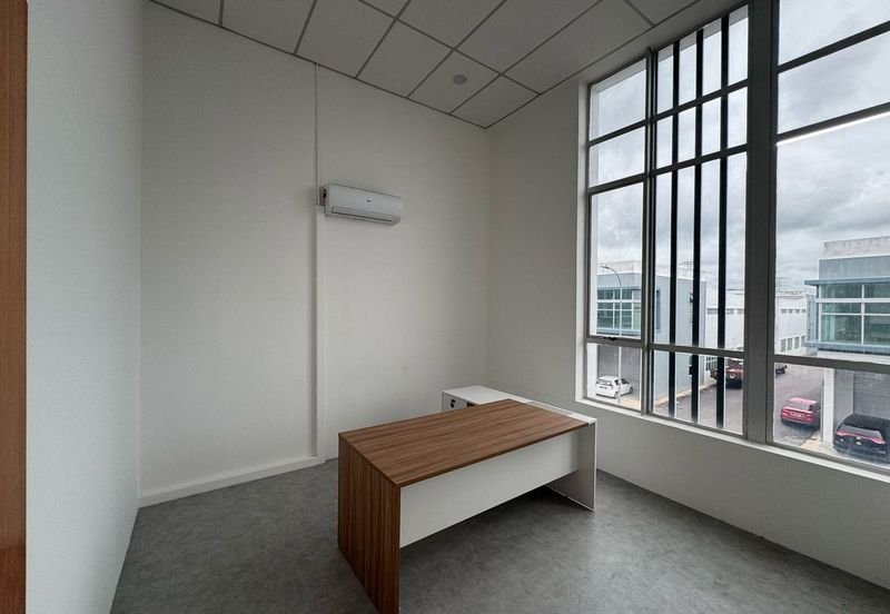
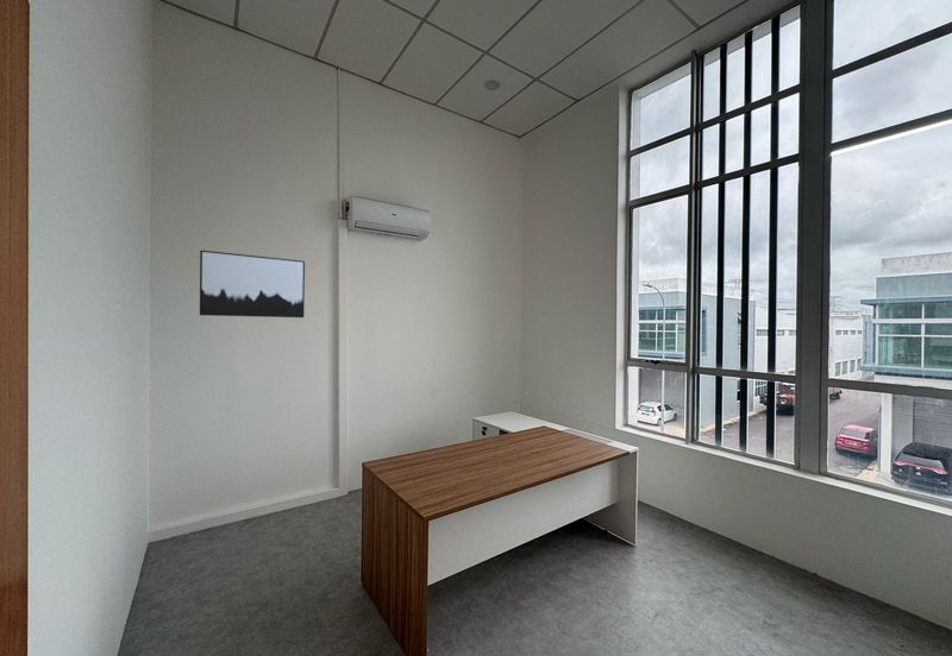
+ wall art [199,250,306,318]
